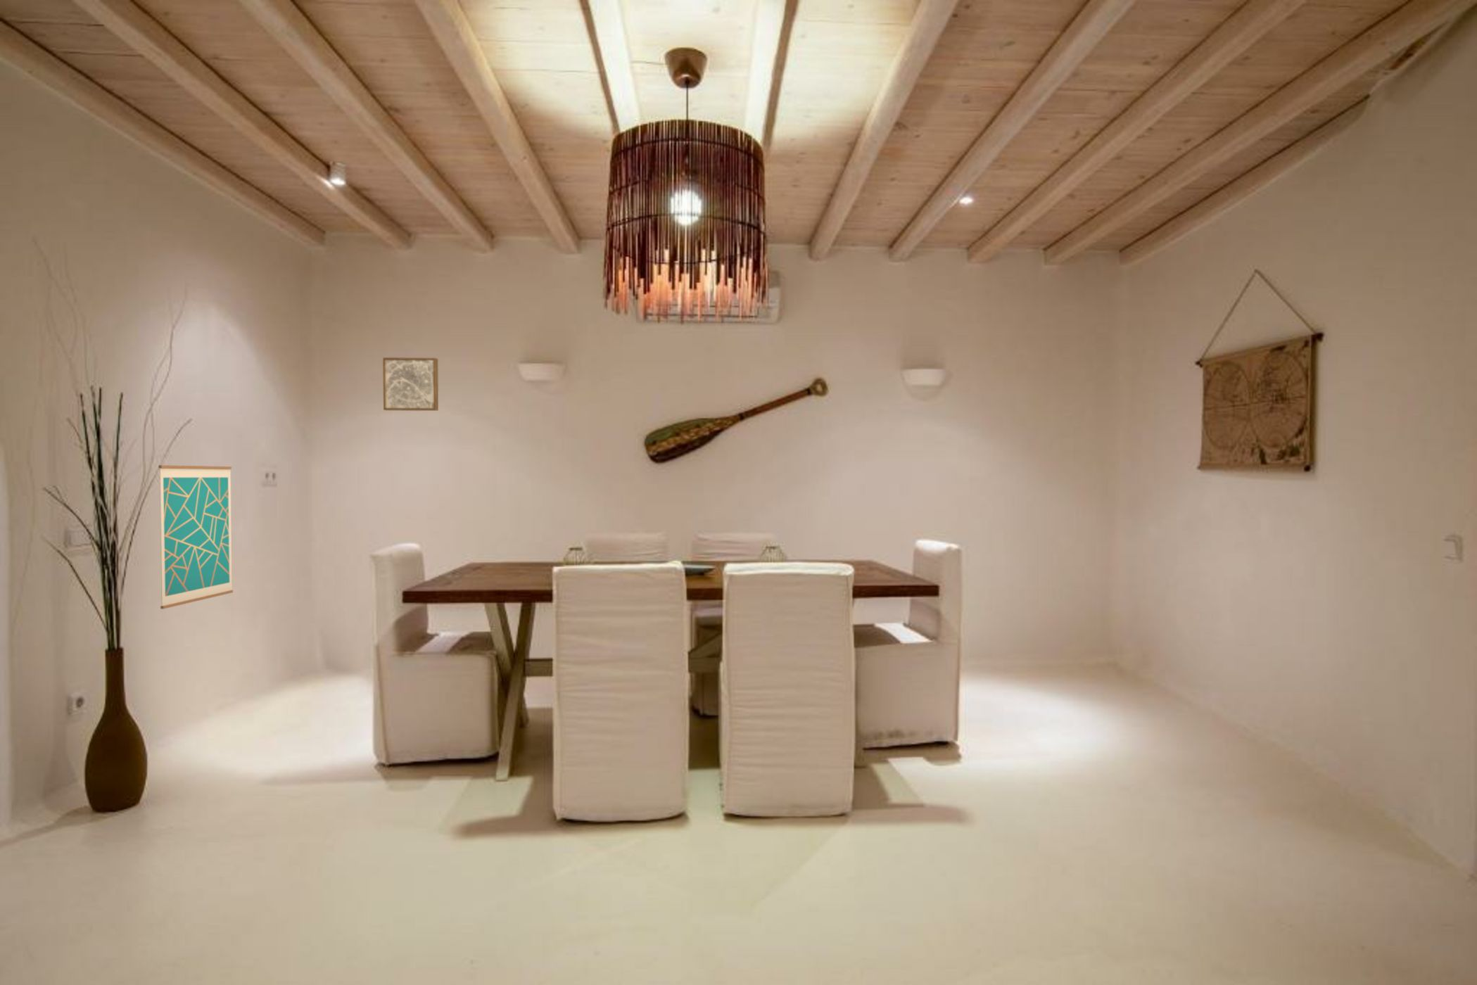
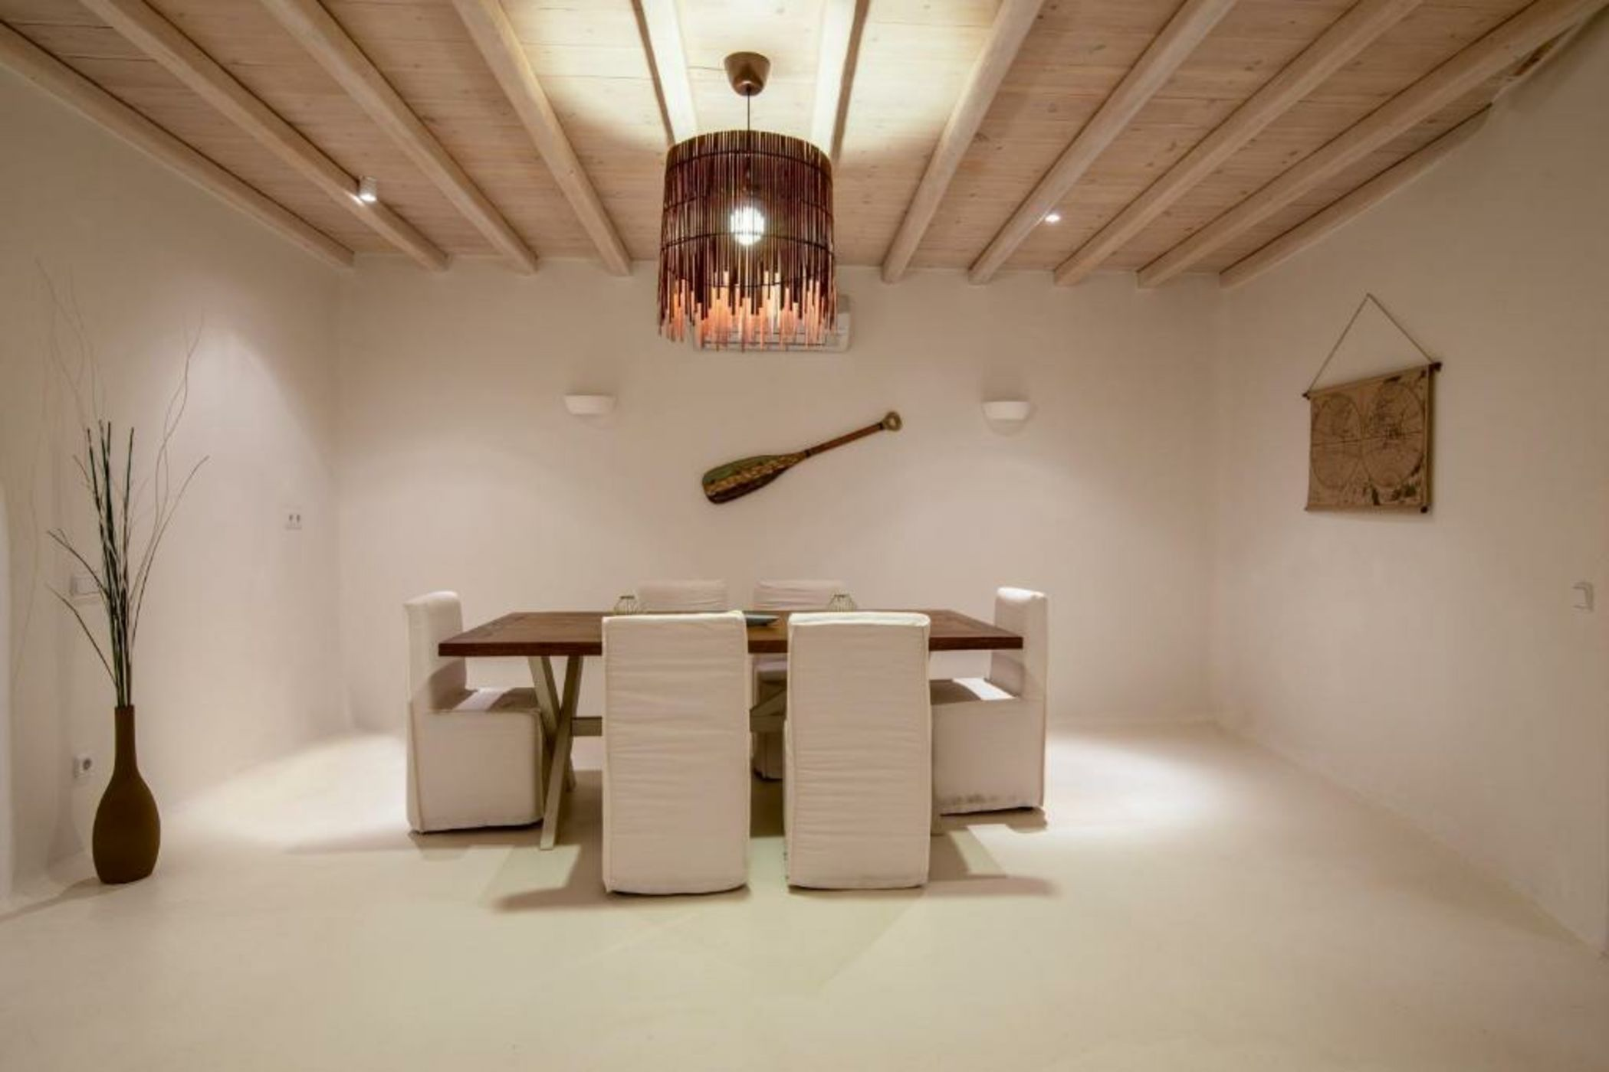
- wall art [157,464,234,609]
- wall art [382,356,440,411]
